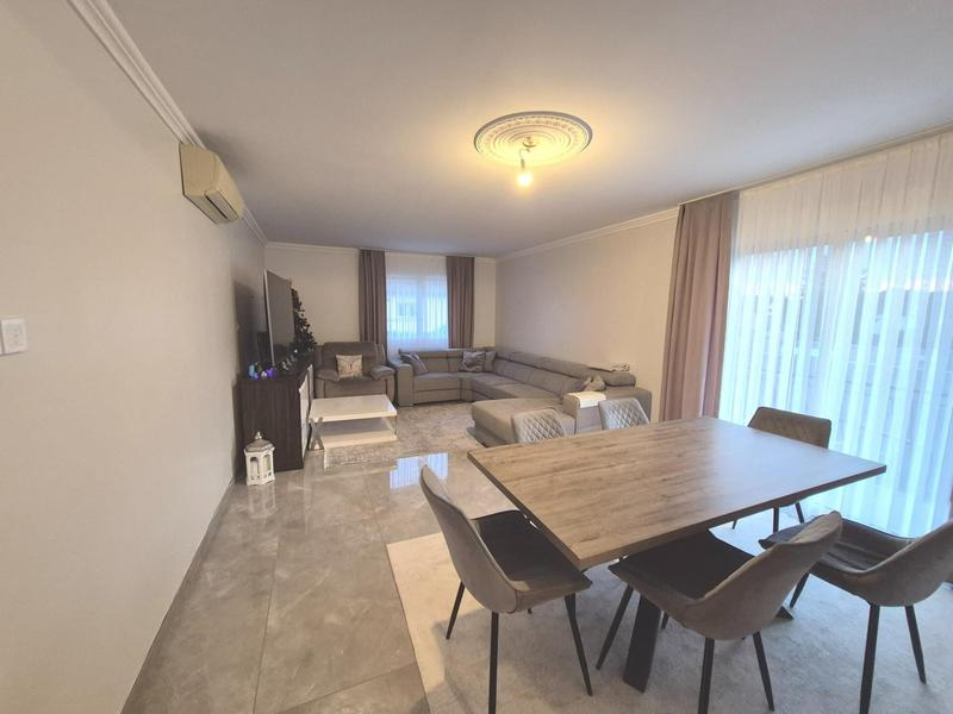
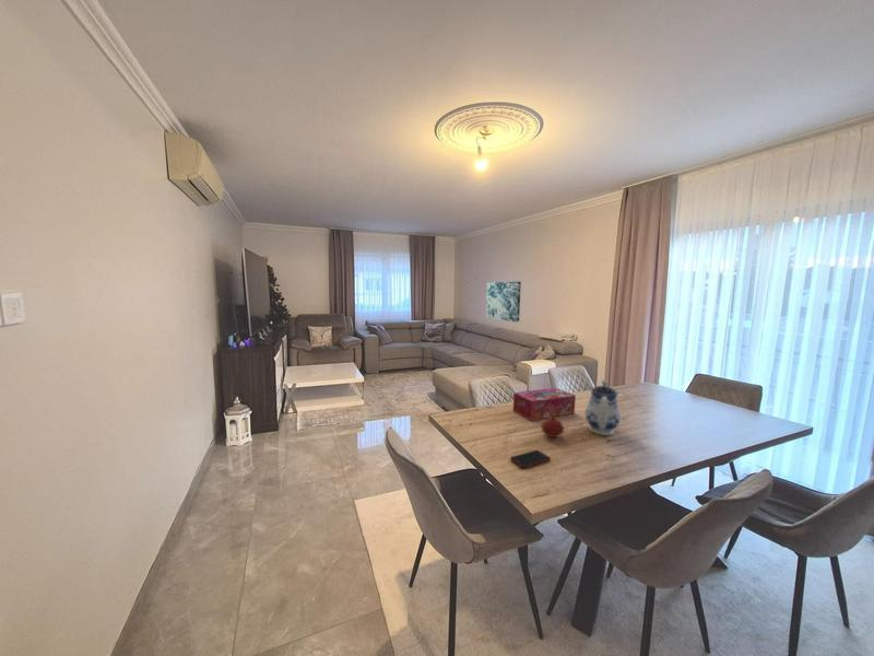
+ wall art [485,281,522,324]
+ teapot [584,378,622,436]
+ tissue box [512,387,577,421]
+ fruit [541,414,565,438]
+ cell phone [509,449,552,469]
